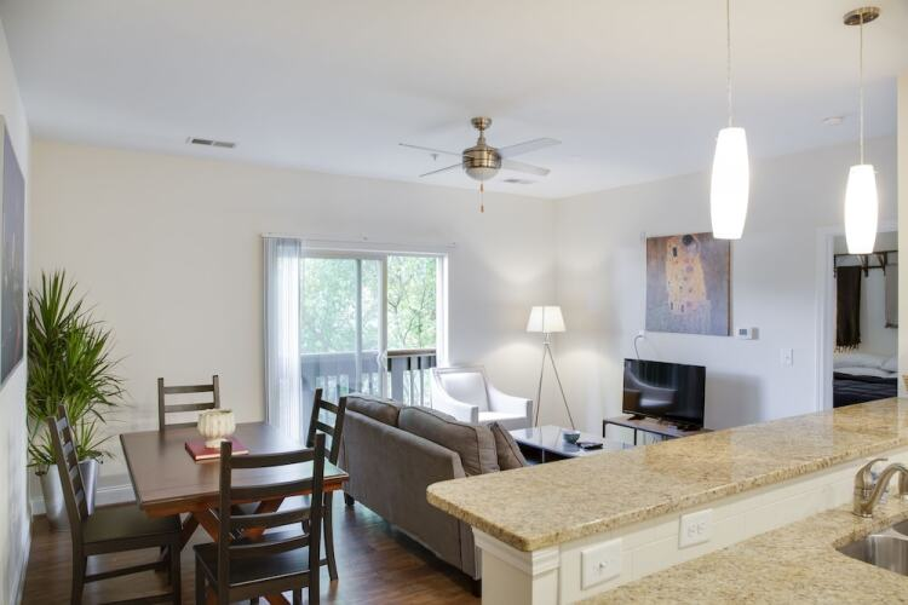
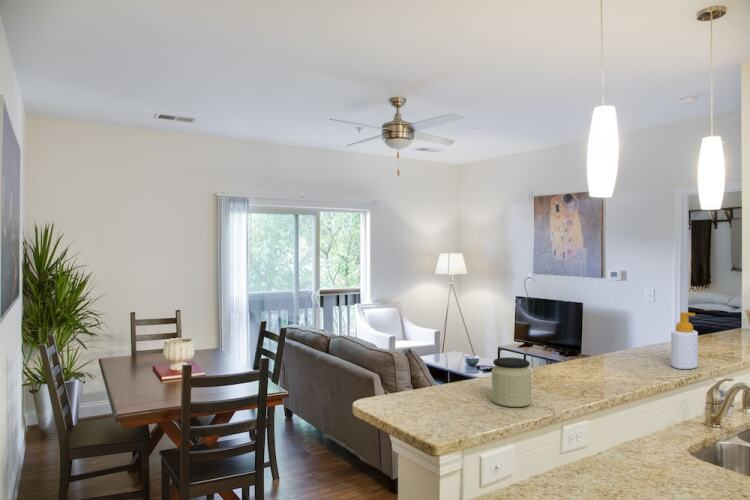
+ jar [491,356,533,408]
+ soap bottle [670,311,699,370]
